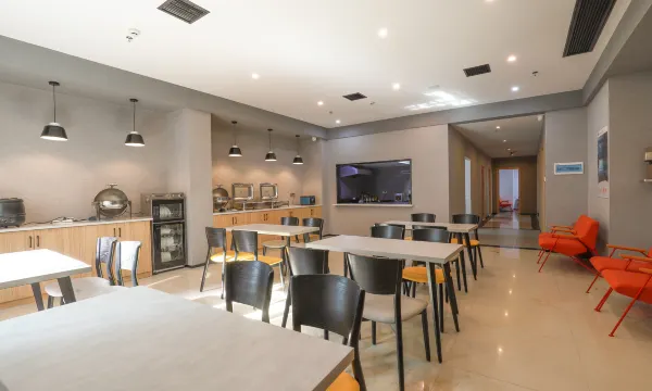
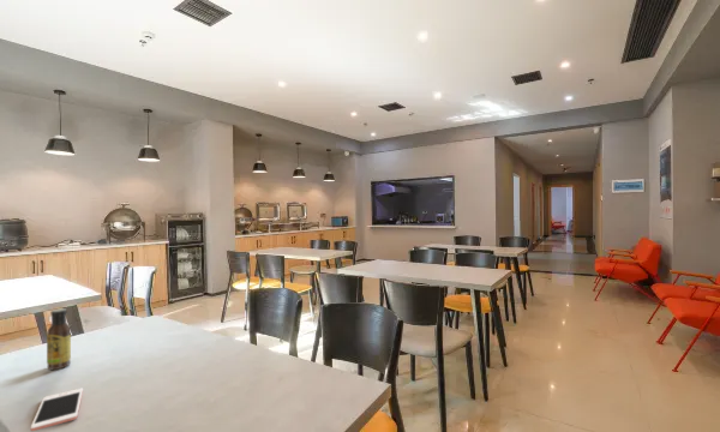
+ cell phone [29,388,84,432]
+ sauce bottle [46,307,72,371]
